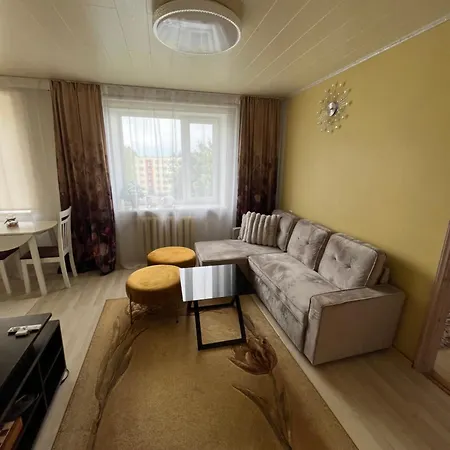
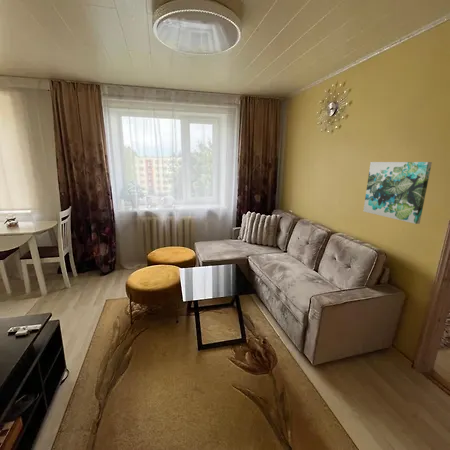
+ wall art [362,161,433,225]
